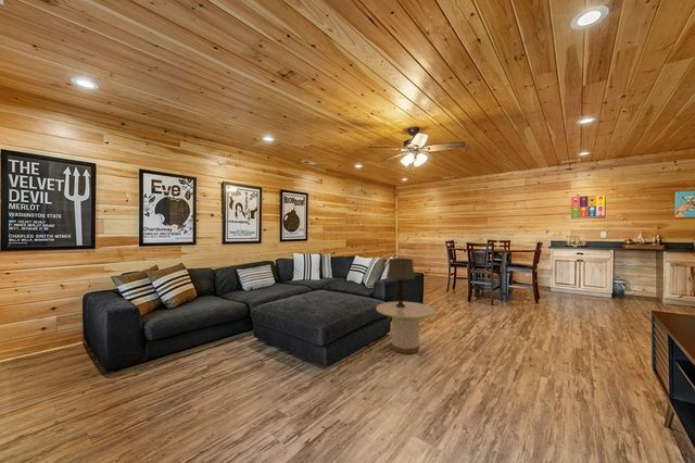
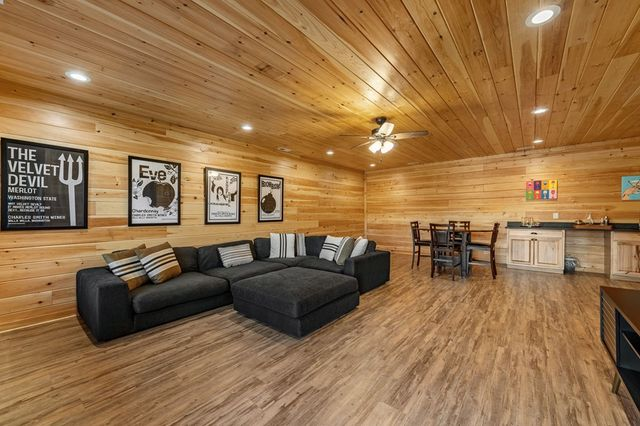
- table lamp [386,258,416,308]
- side table [375,301,437,354]
